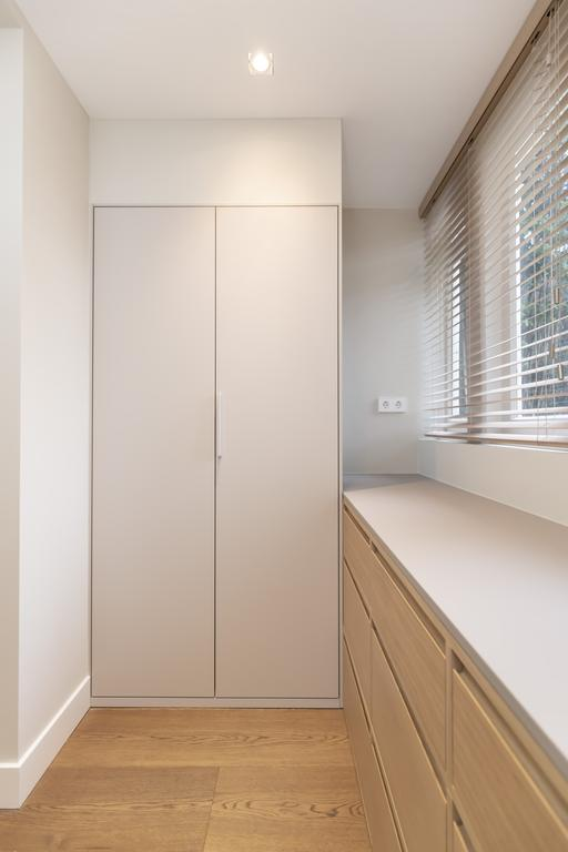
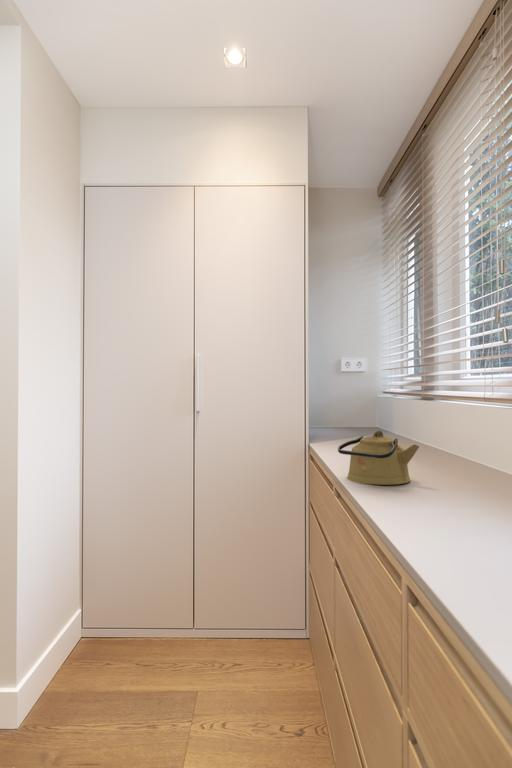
+ kettle [337,429,421,486]
